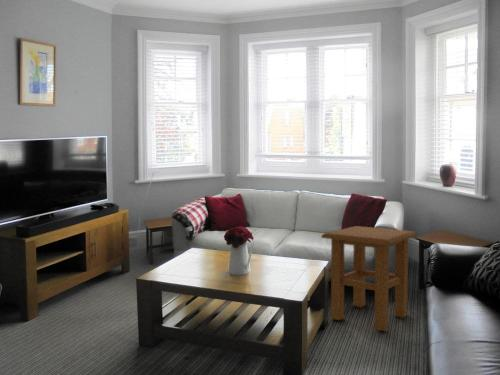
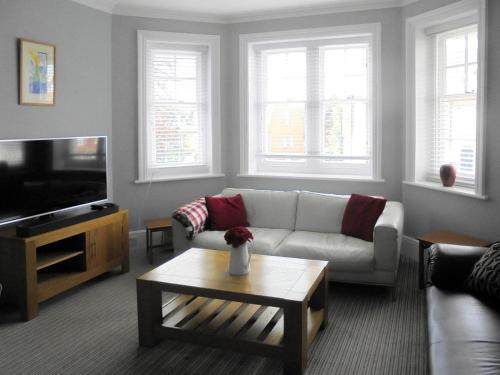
- side table [321,225,419,332]
